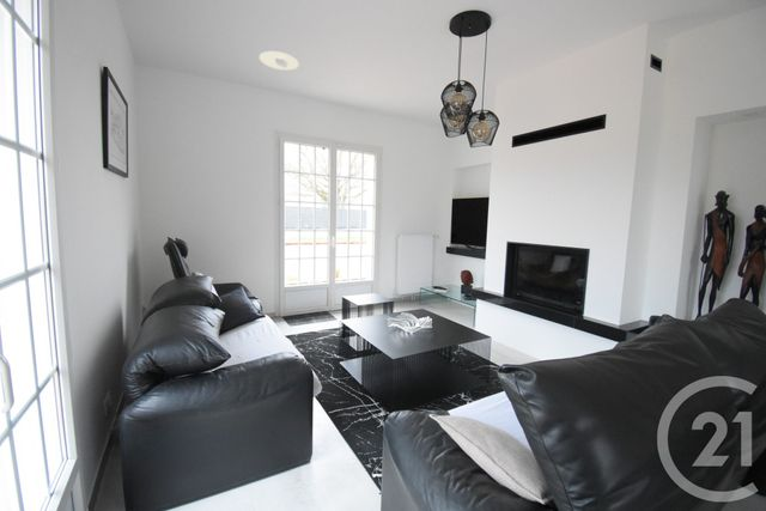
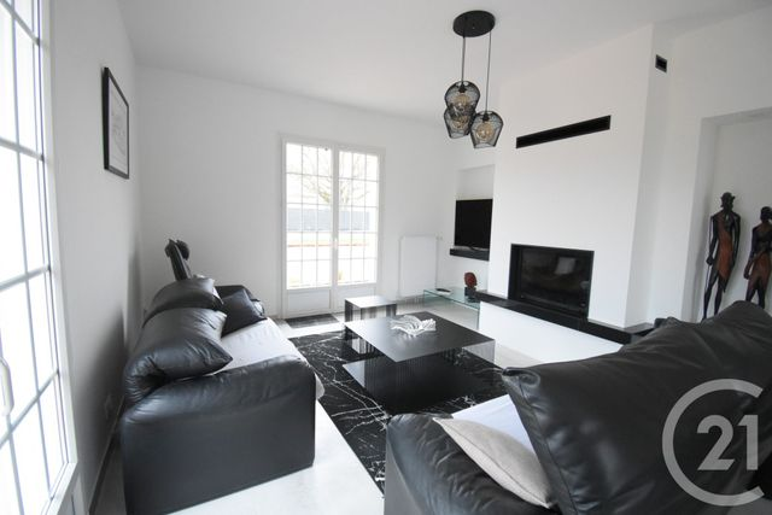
- recessed light [259,50,300,72]
